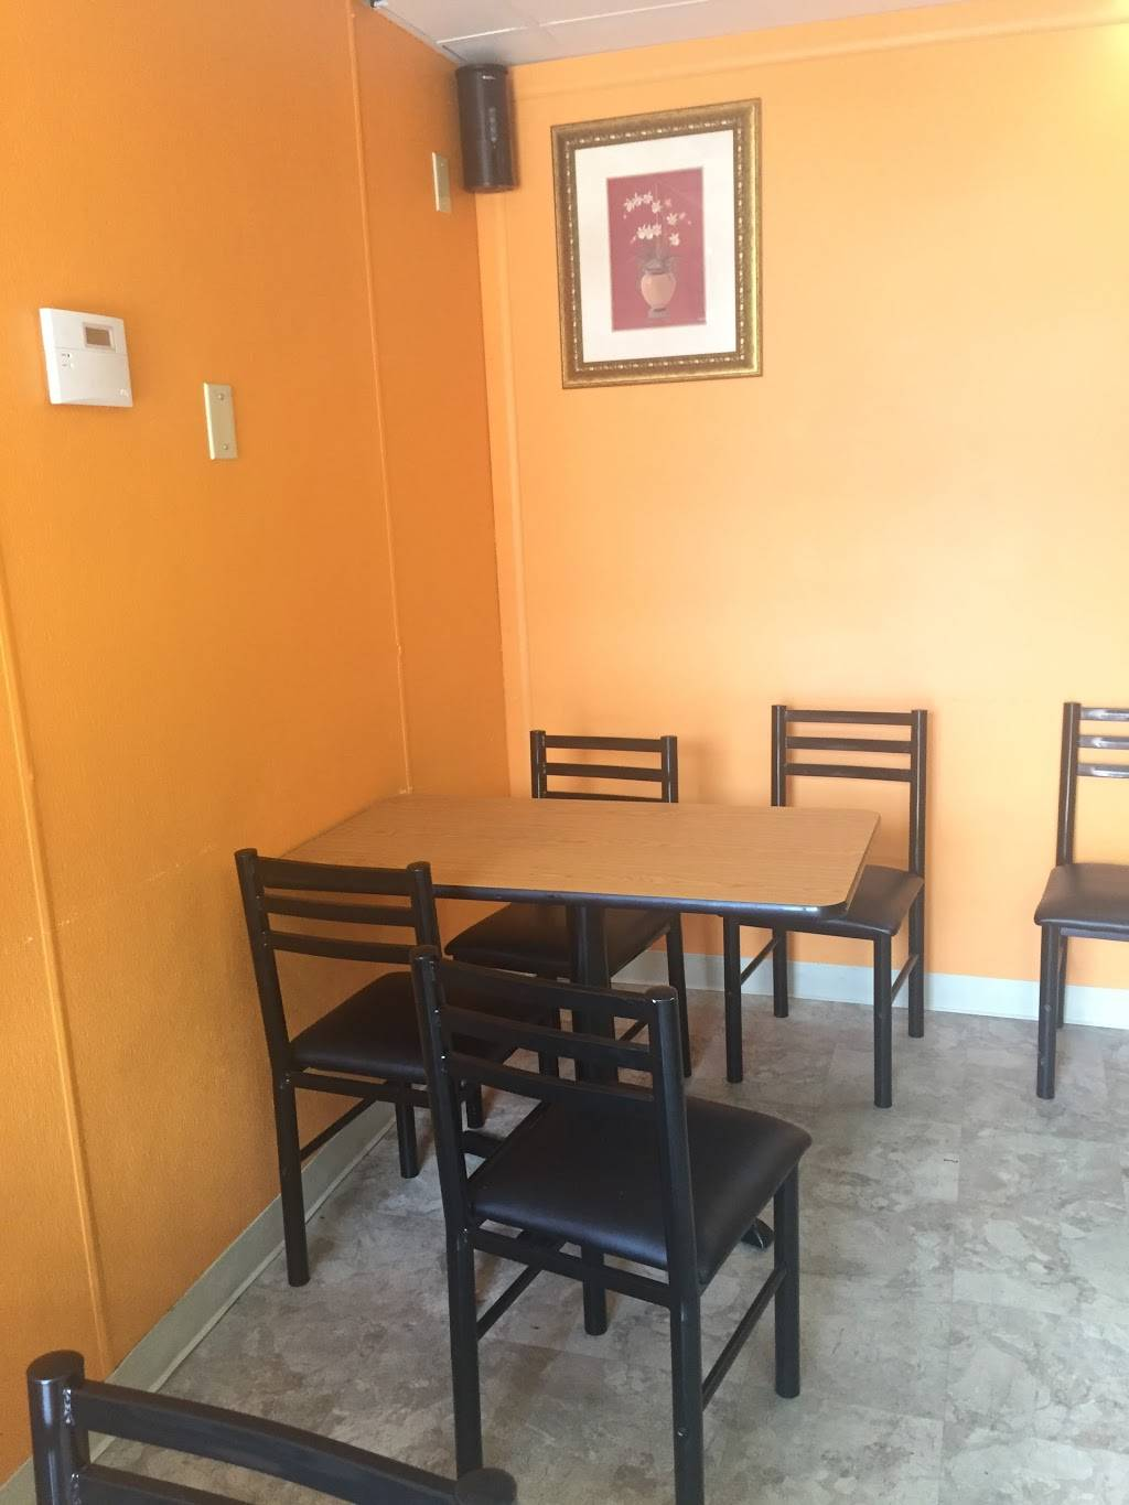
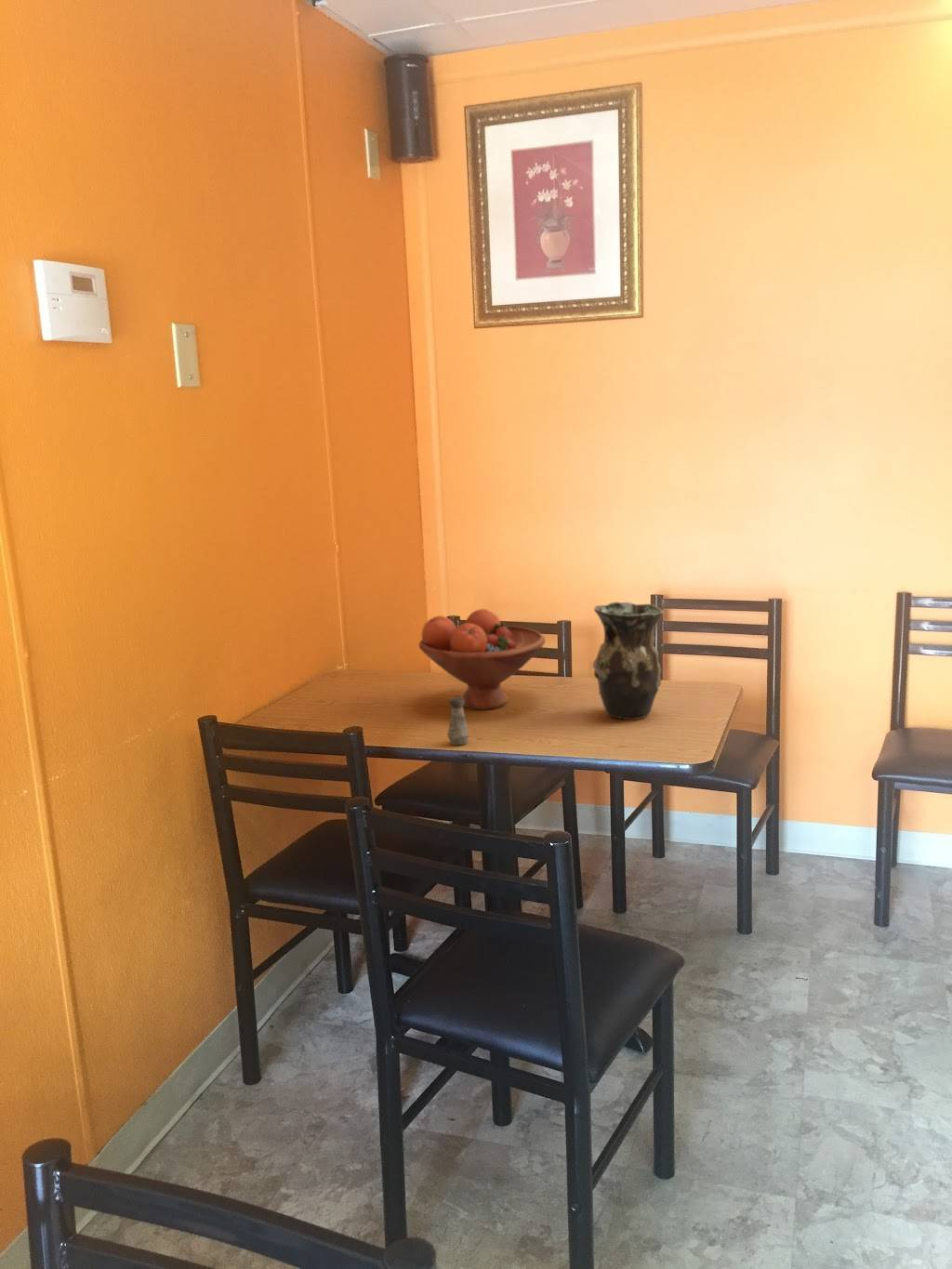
+ salt shaker [447,695,469,747]
+ vase [592,601,665,720]
+ fruit bowl [418,608,547,710]
